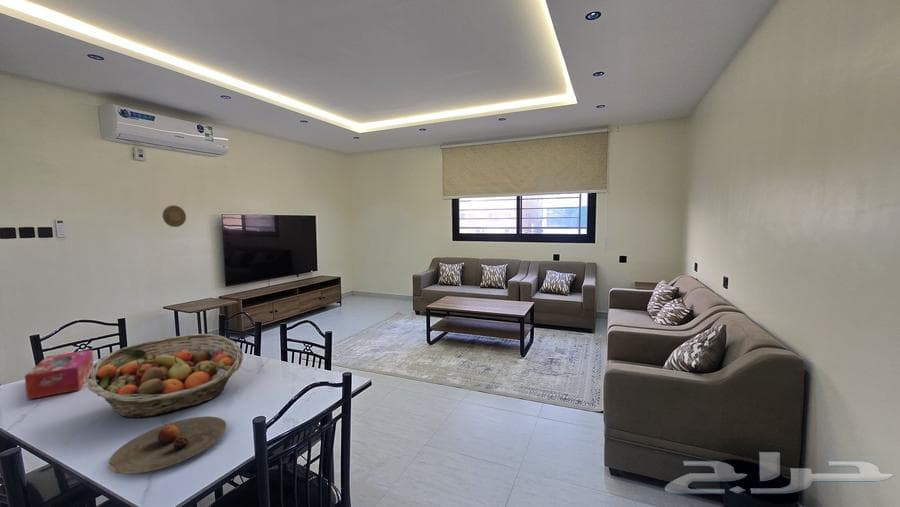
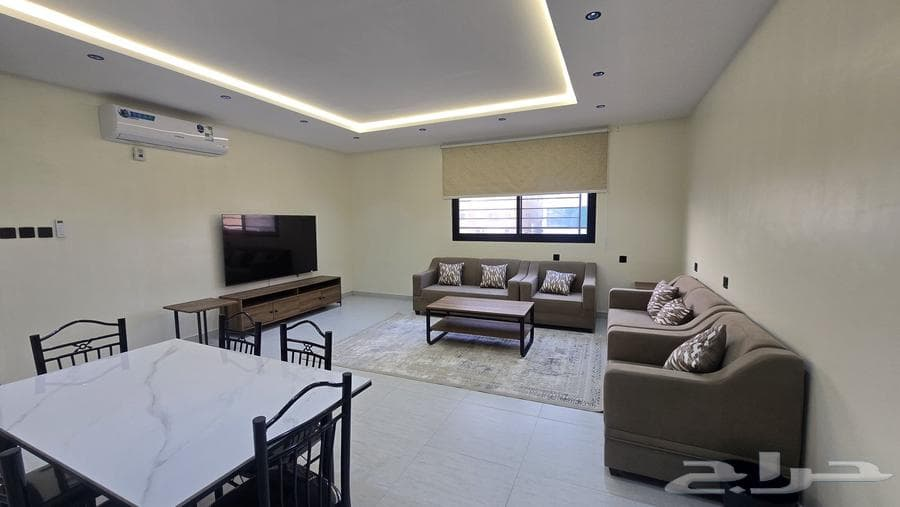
- tissue box [24,349,94,401]
- decorative plate [162,204,187,228]
- fruit basket [86,333,244,418]
- plate [108,415,227,475]
